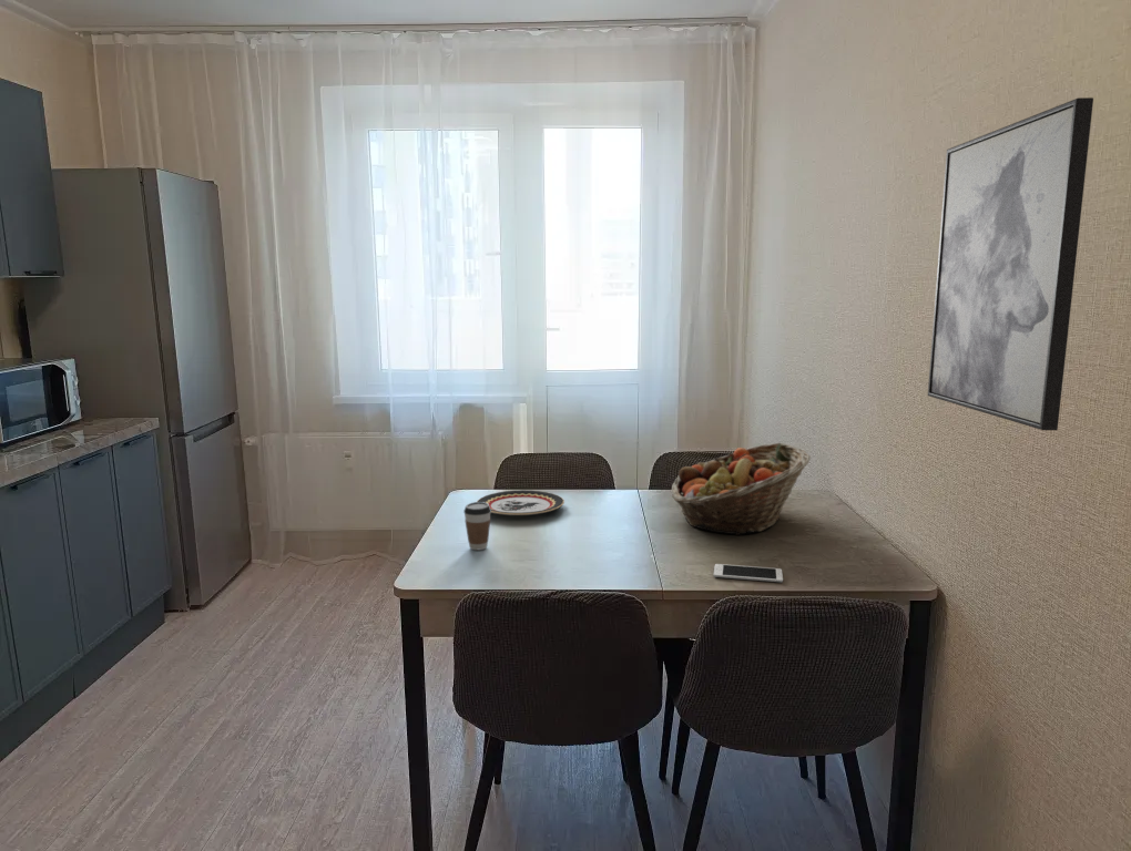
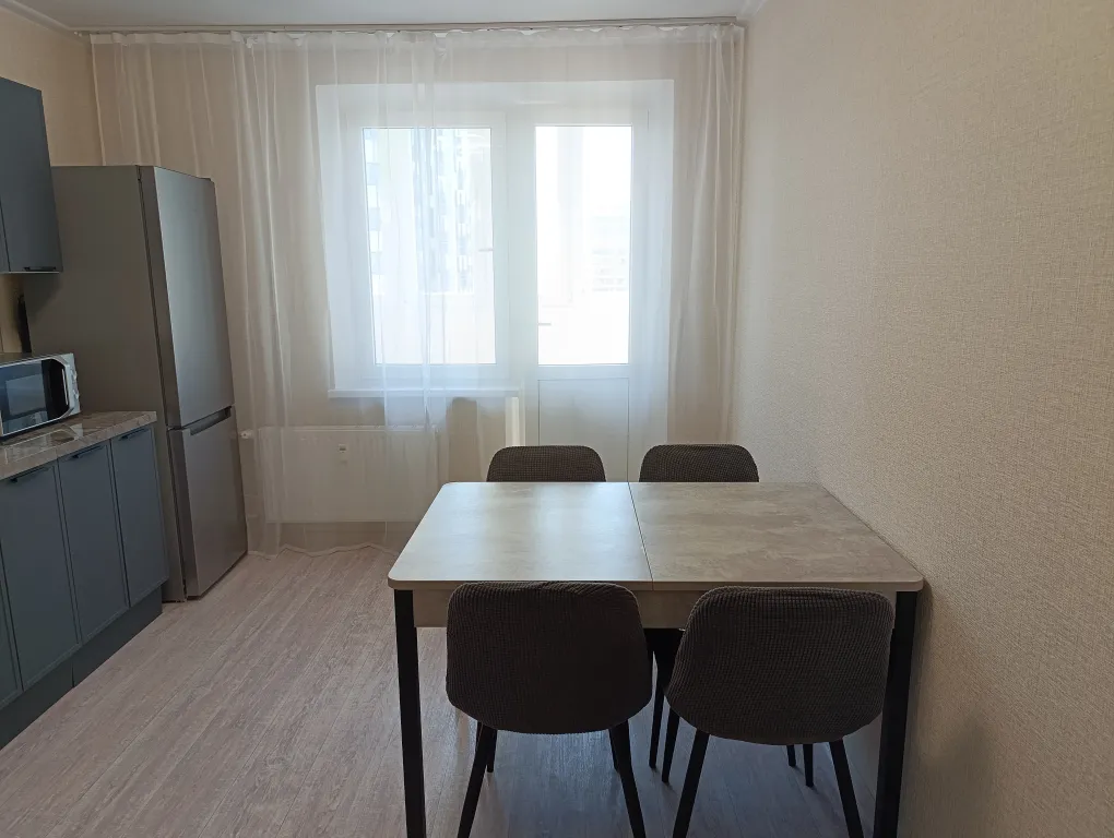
- plate [476,489,566,516]
- cell phone [713,563,784,583]
- coffee cup [462,501,491,551]
- wall art [927,96,1094,431]
- fruit basket [671,442,812,536]
